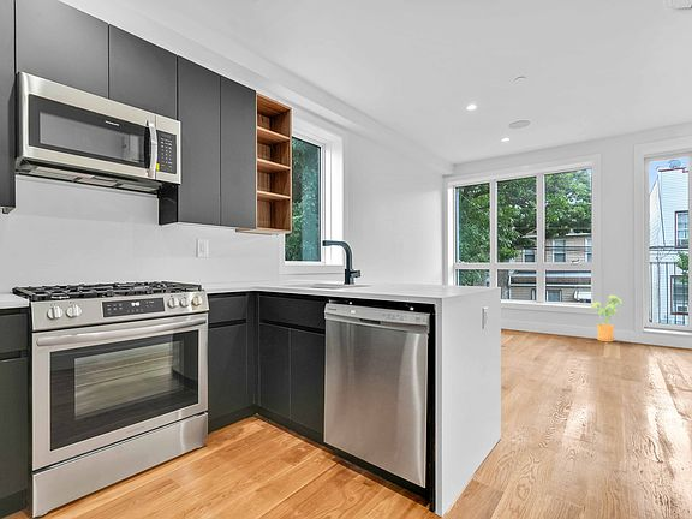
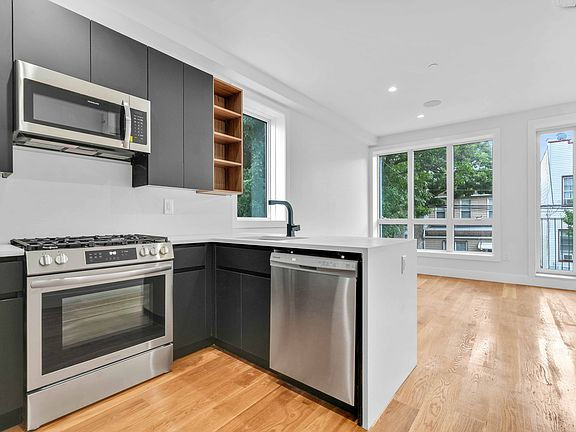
- house plant [591,294,624,344]
